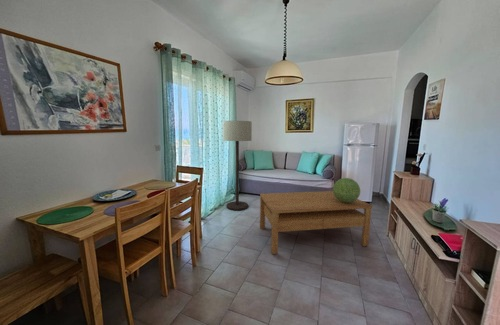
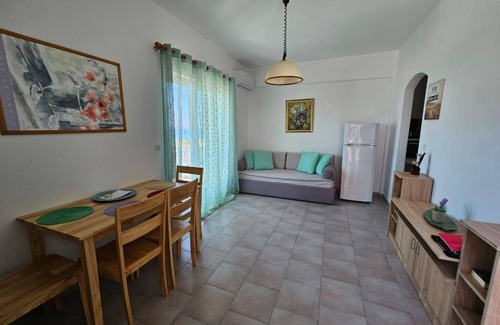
- coffee table [259,190,373,255]
- floor lamp [222,120,253,211]
- decorative sphere [332,177,361,203]
